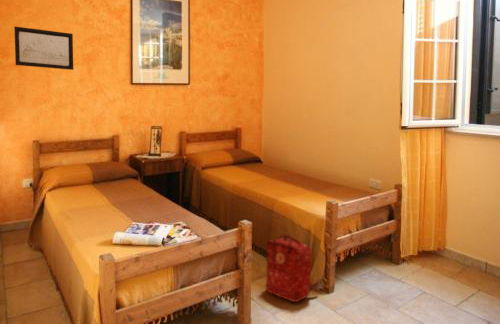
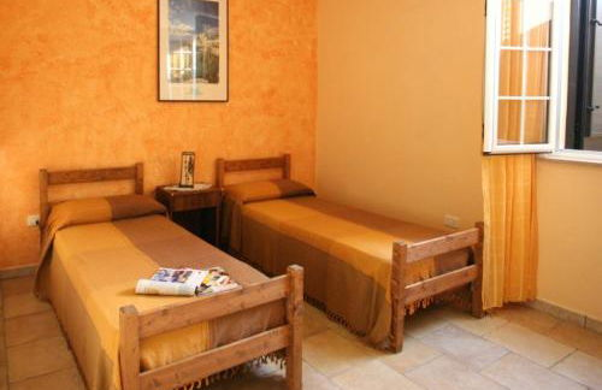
- backpack [265,233,319,303]
- wall art [13,26,74,71]
